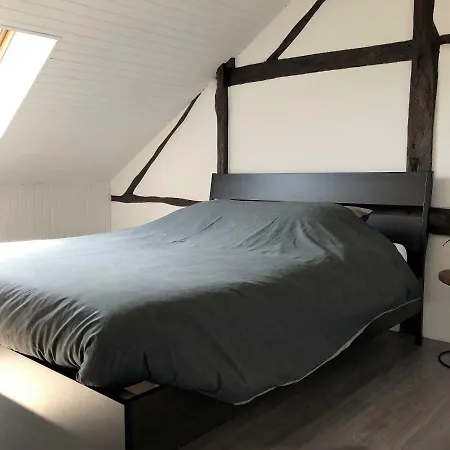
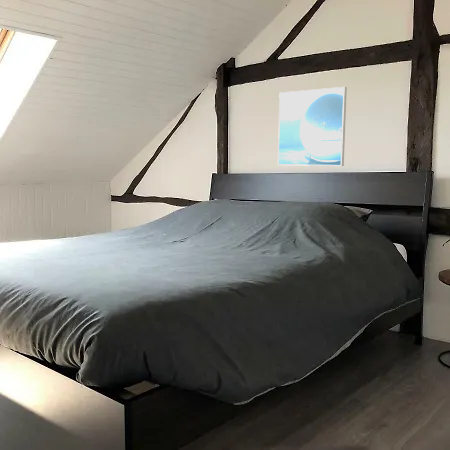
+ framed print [277,86,348,167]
